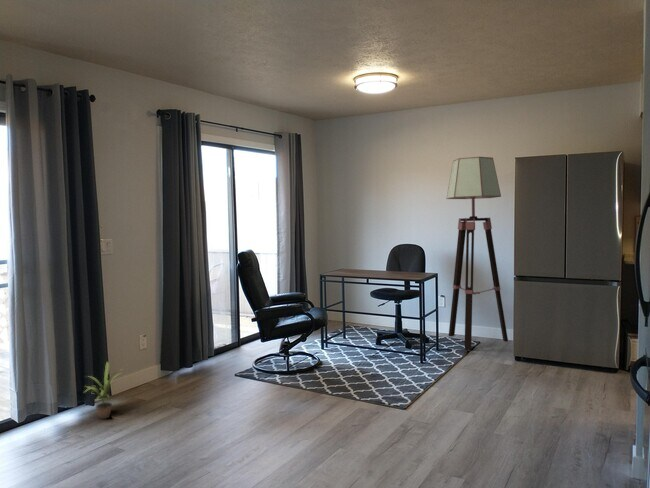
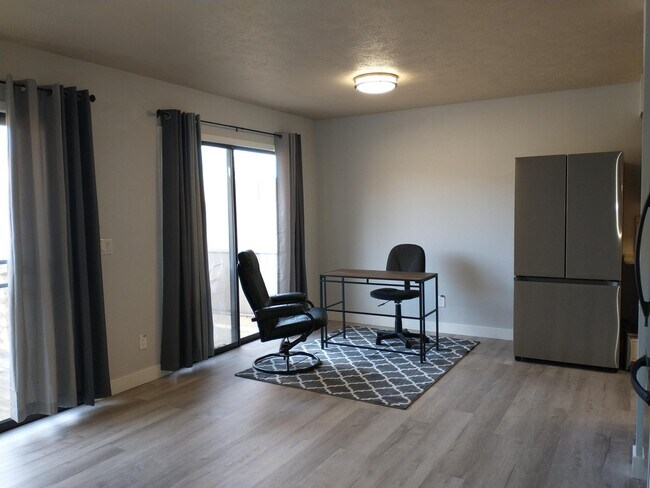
- potted plant [83,361,125,420]
- floor lamp [445,156,509,351]
